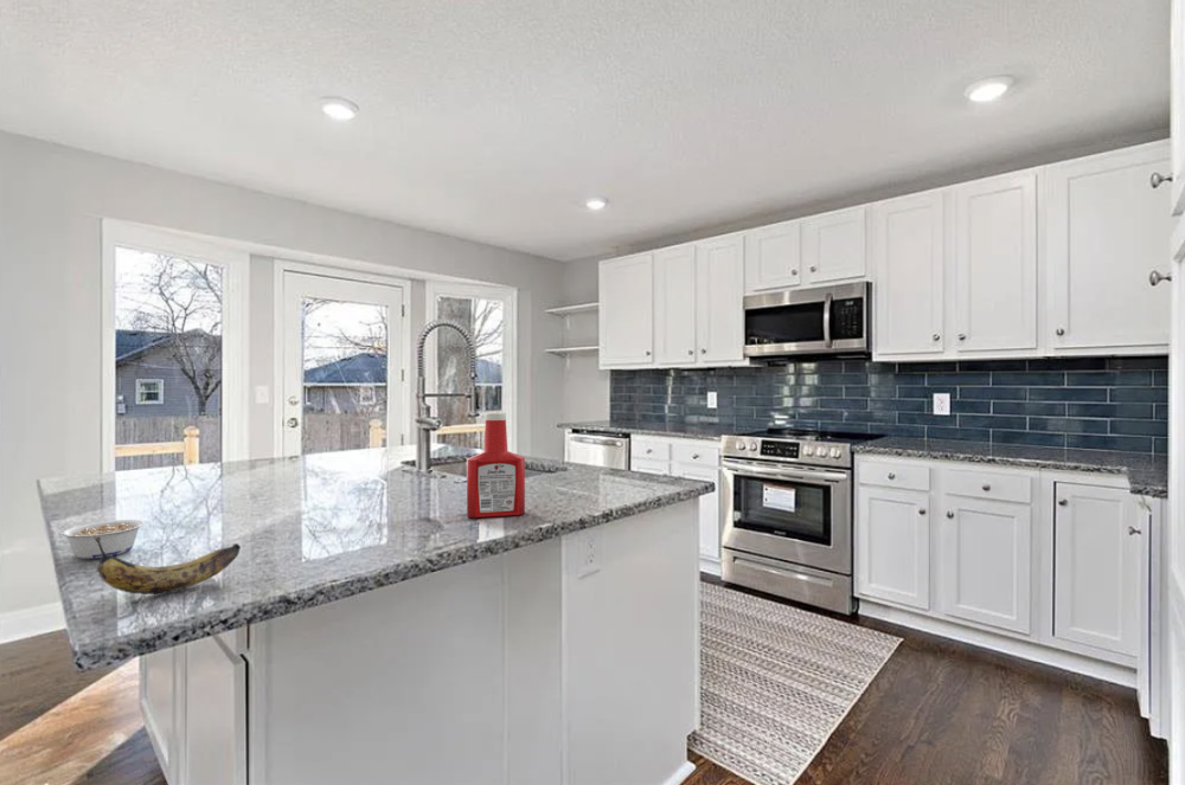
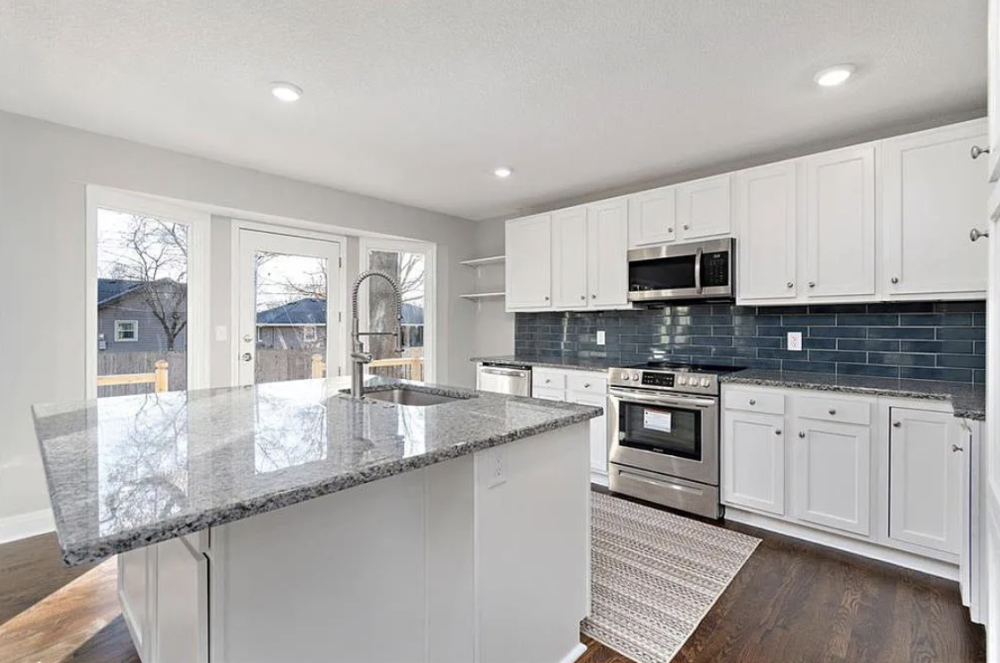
- legume [59,519,146,560]
- soap bottle [466,412,526,519]
- banana [92,534,242,596]
